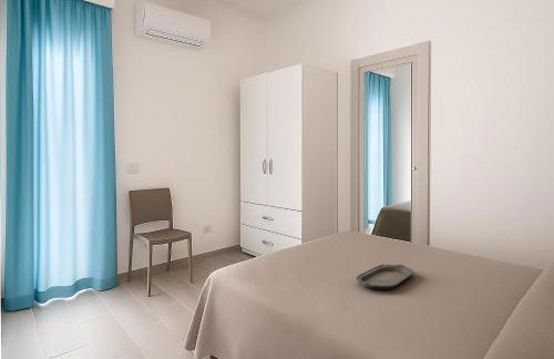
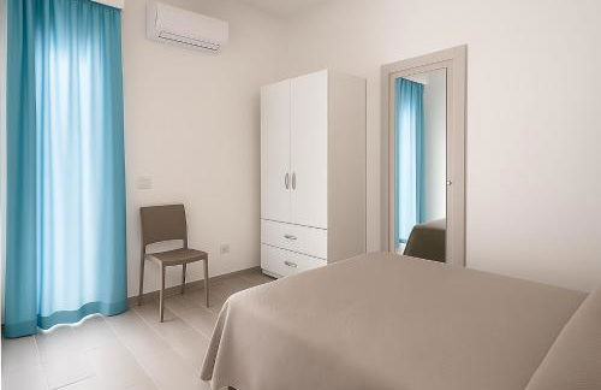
- serving tray [356,264,416,290]
